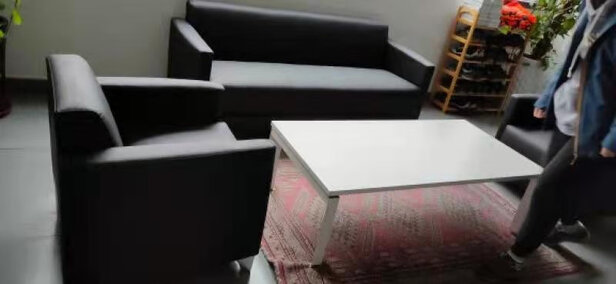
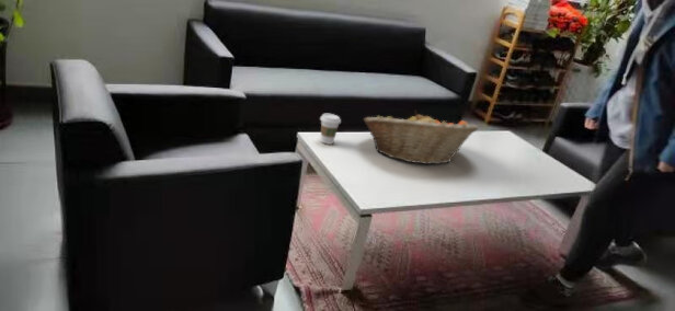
+ coffee cup [319,113,342,146]
+ fruit basket [363,110,480,165]
